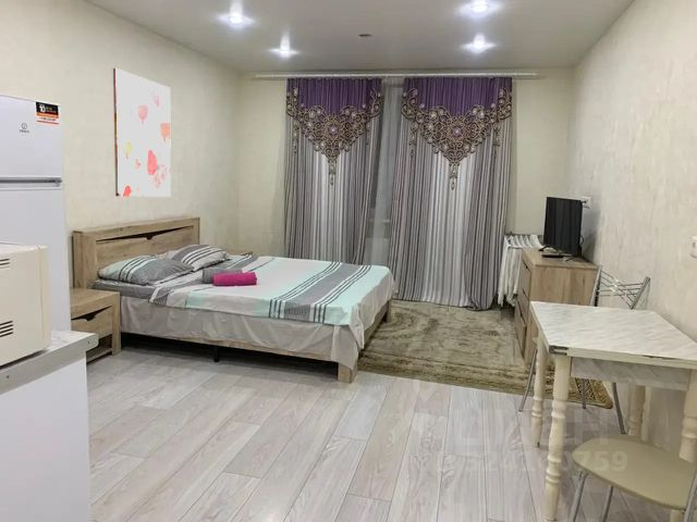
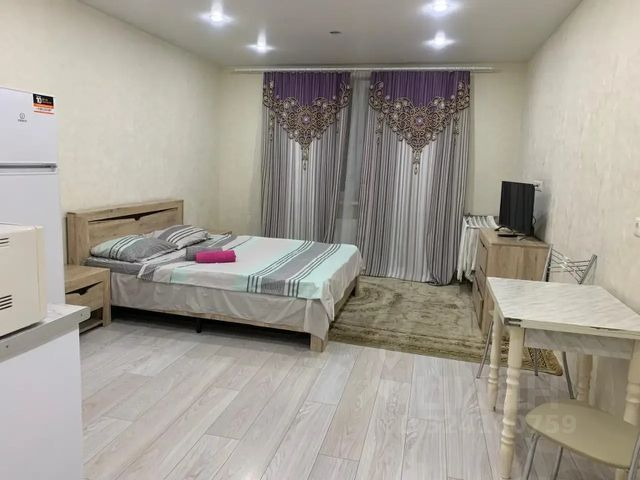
- wall art [112,67,172,198]
